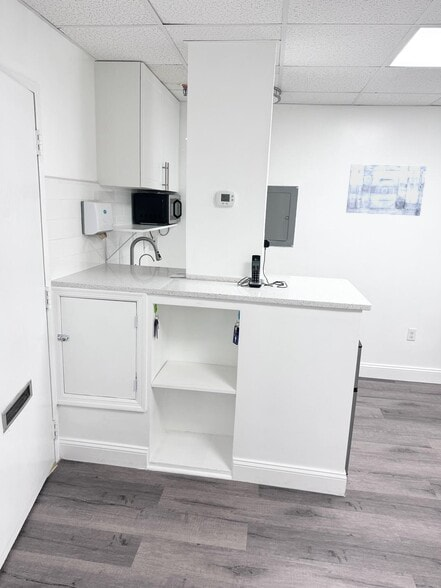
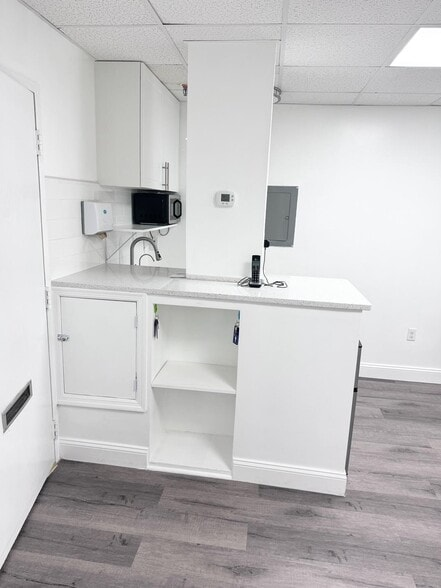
- wall art [345,163,428,217]
